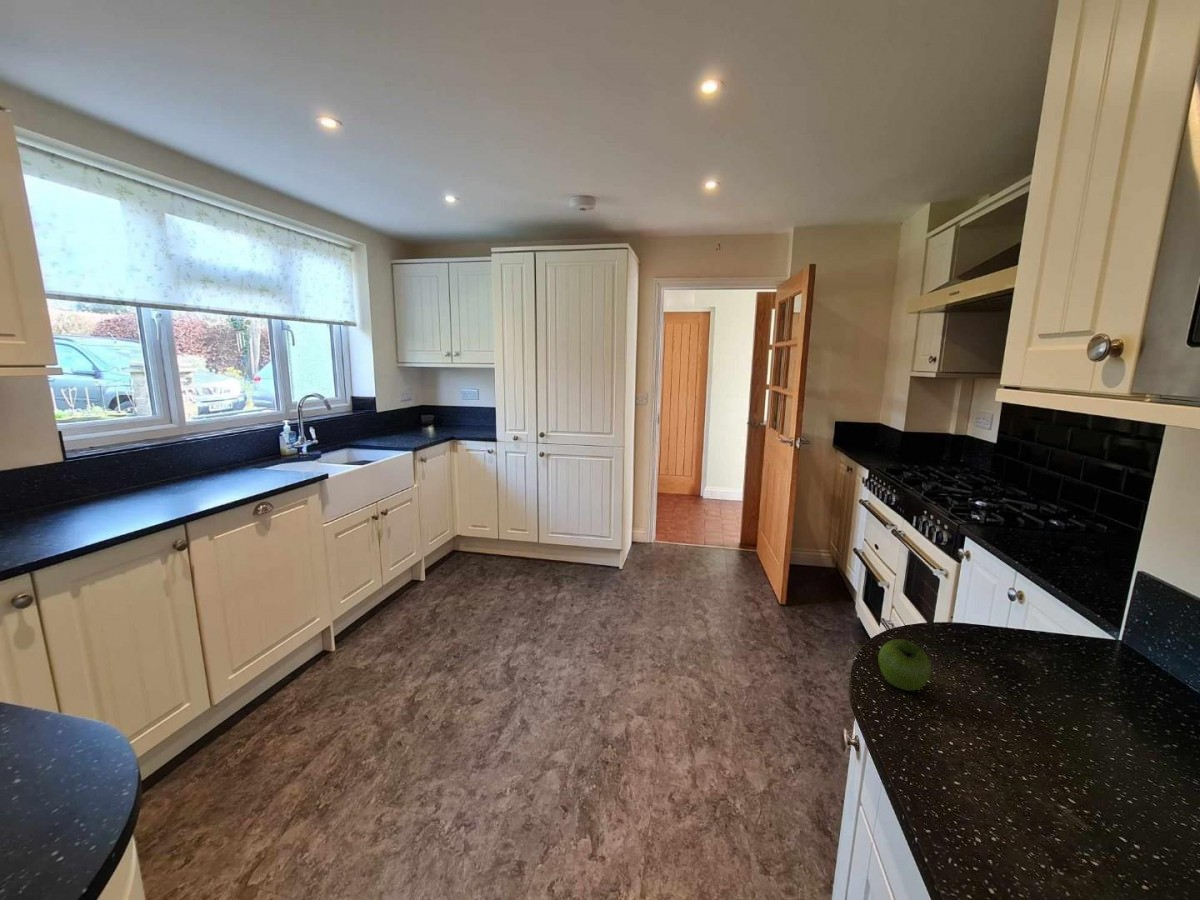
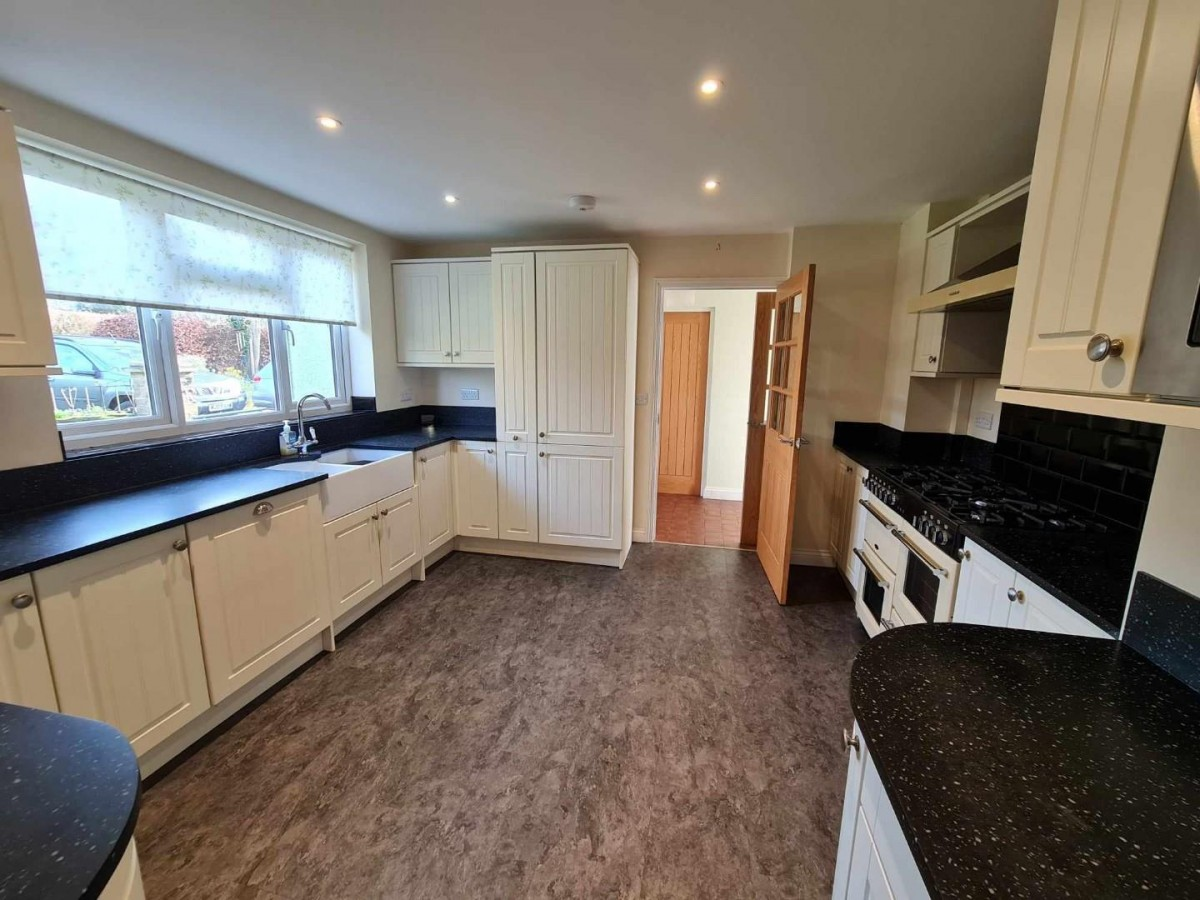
- fruit [877,638,932,692]
